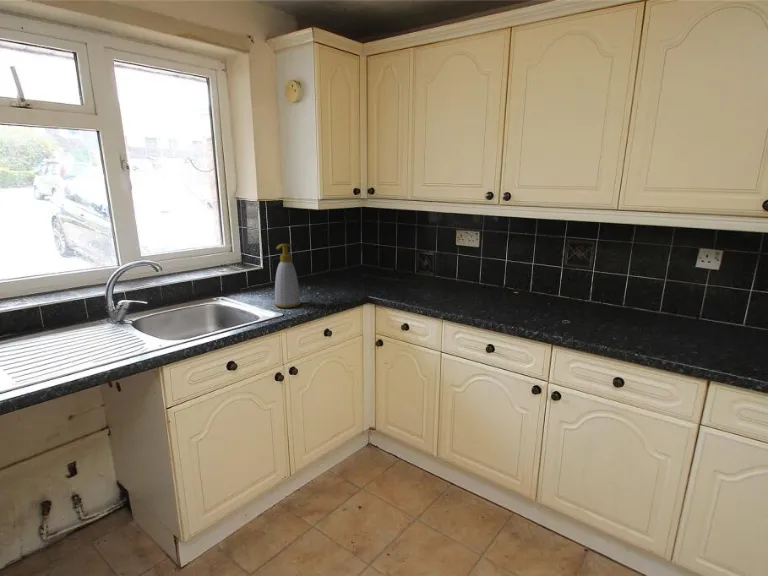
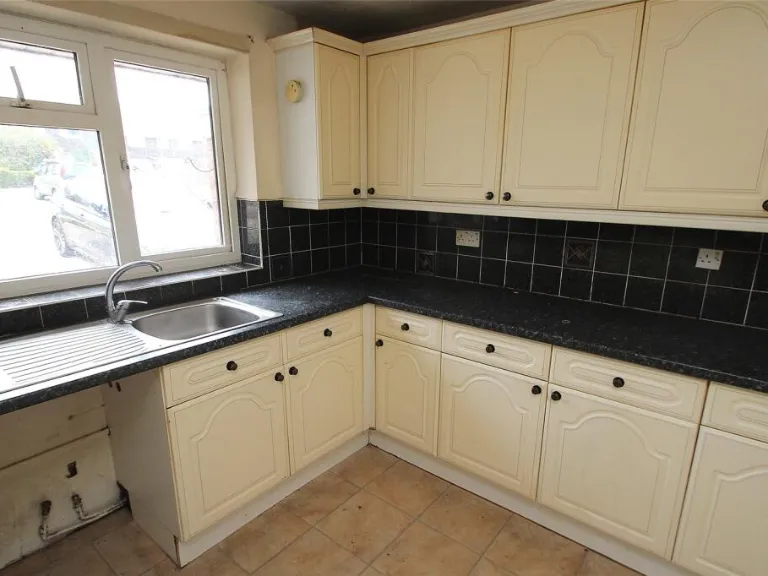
- soap bottle [273,243,302,309]
